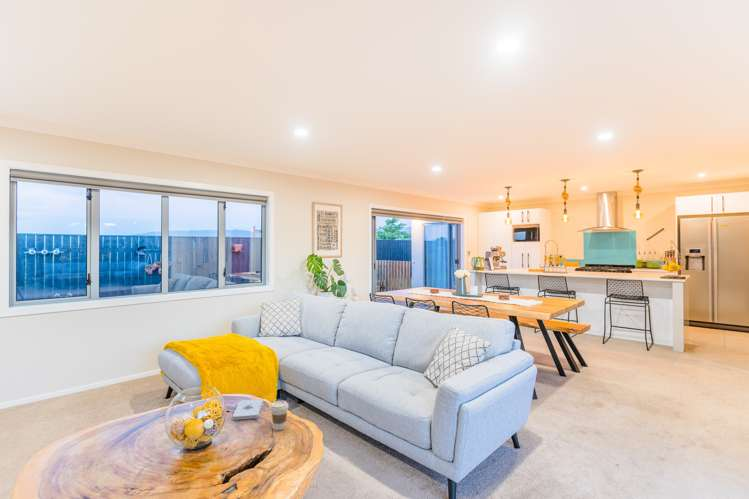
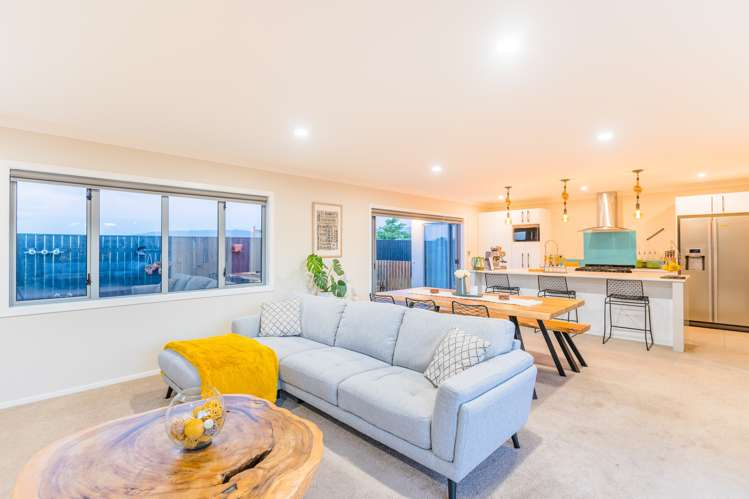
- notepad [232,398,264,421]
- coffee cup [269,400,289,431]
